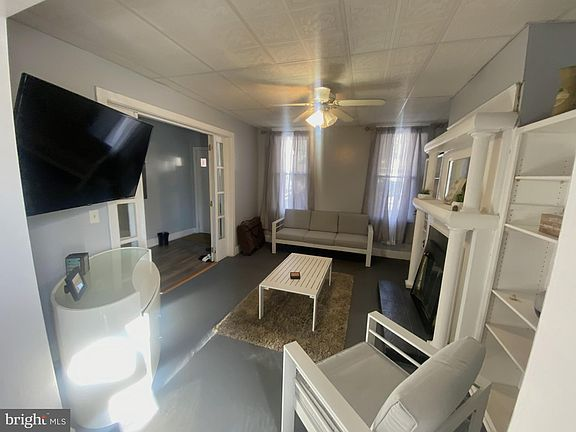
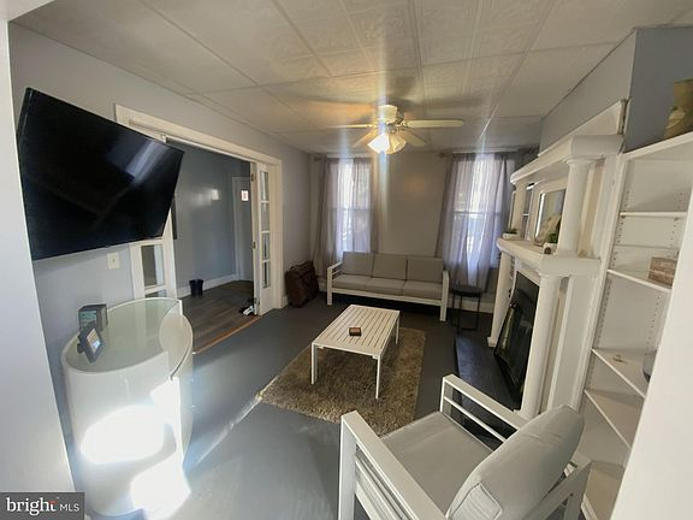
+ side table [448,283,485,335]
